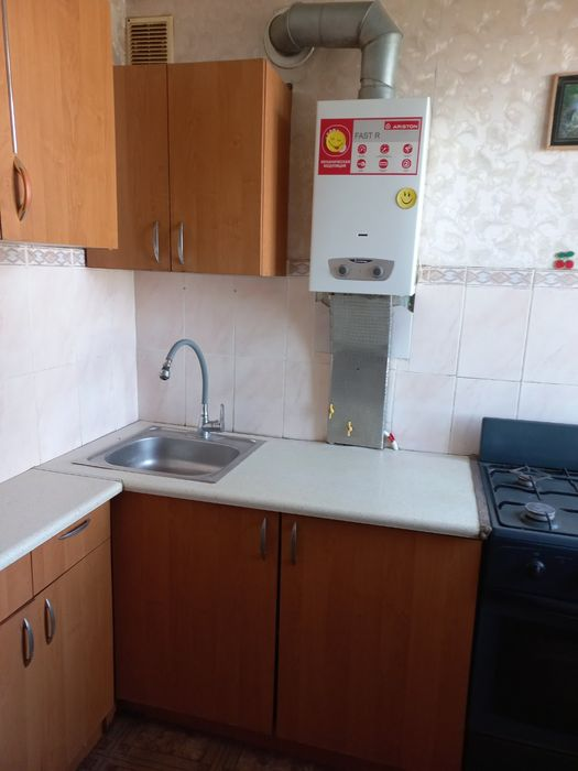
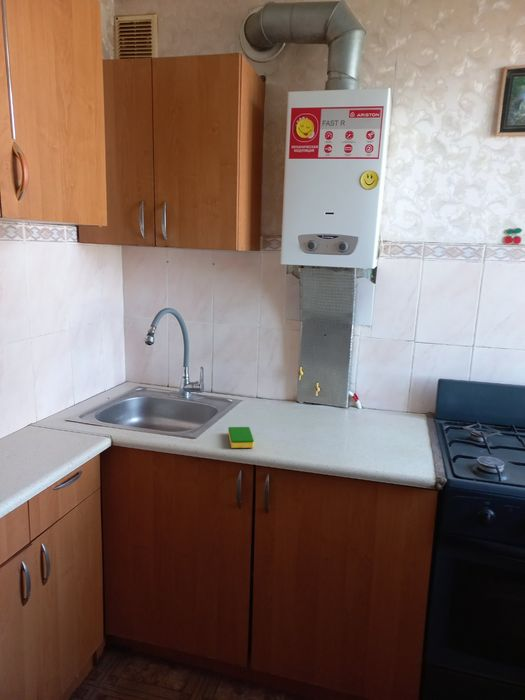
+ dish sponge [227,426,255,449]
